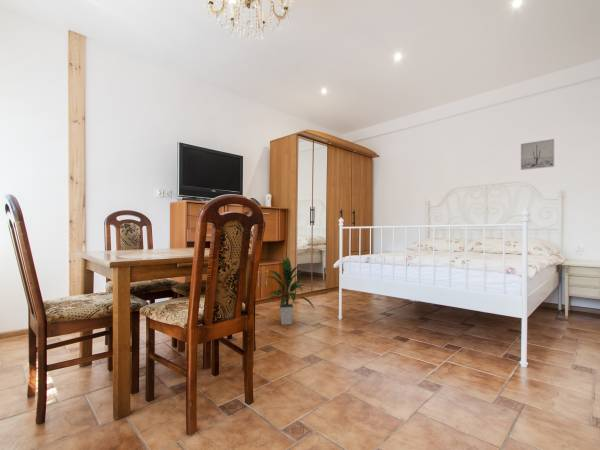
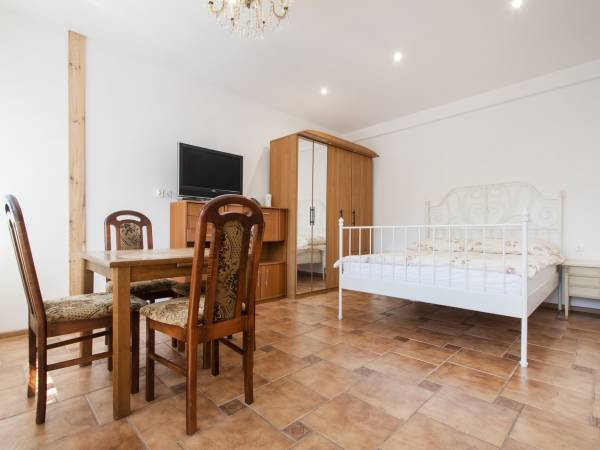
- indoor plant [265,256,315,326]
- wall art [520,138,555,171]
